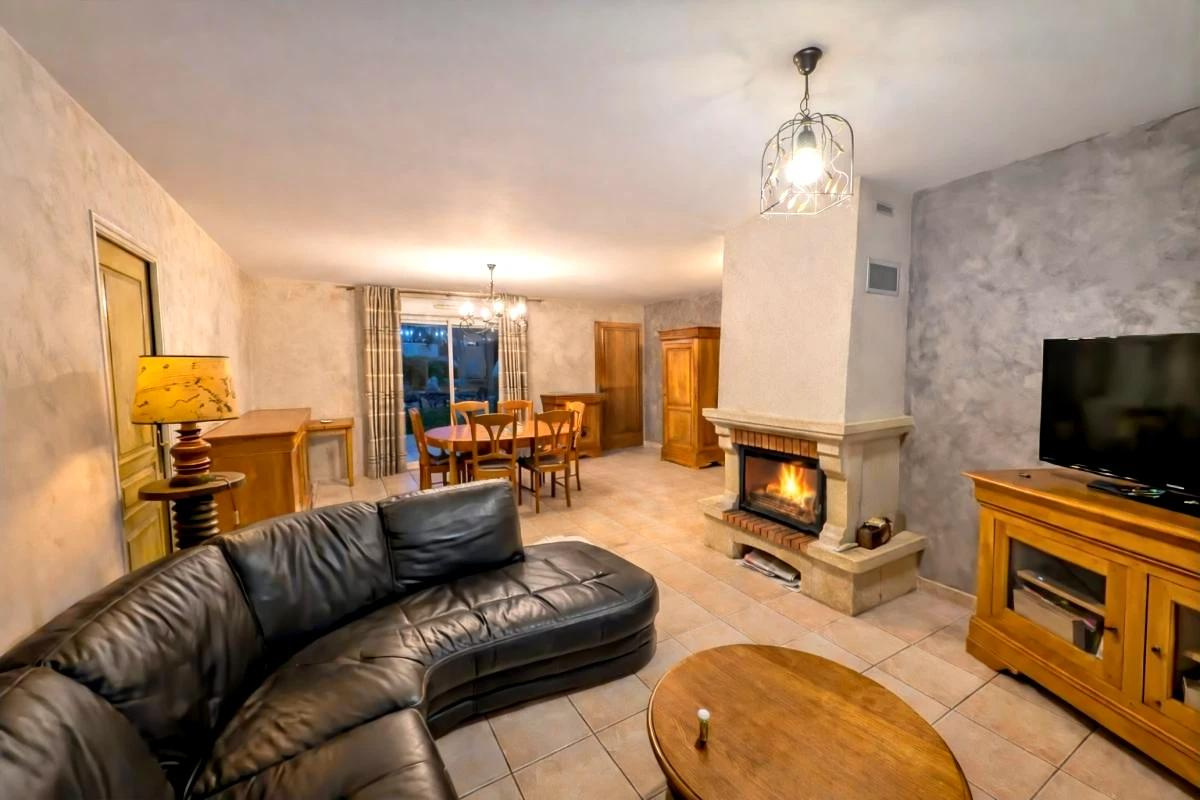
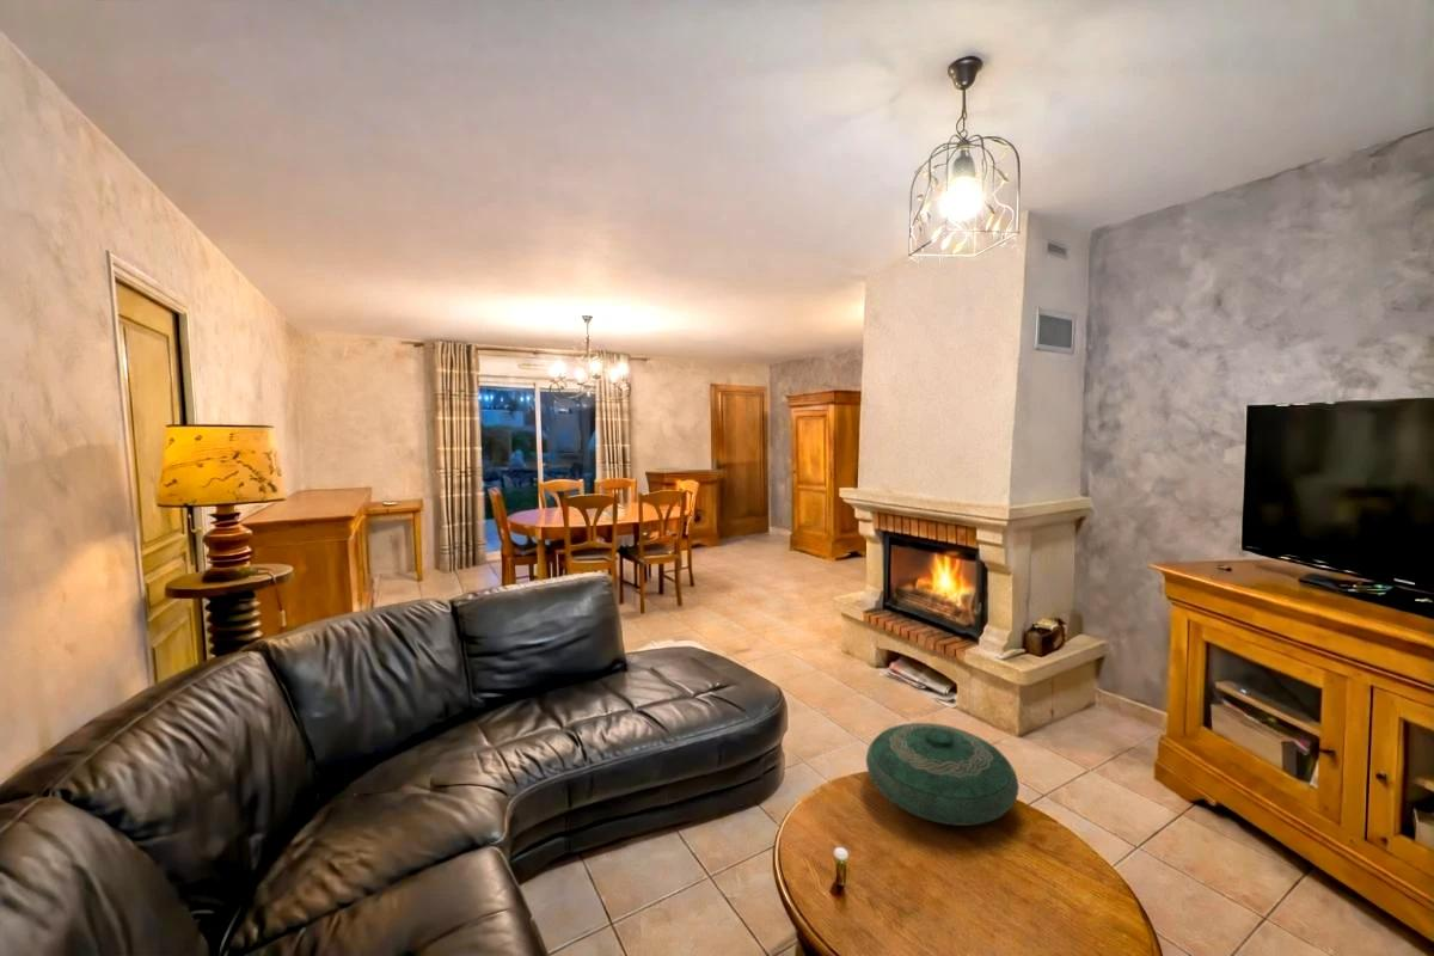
+ decorative bowl [865,722,1021,827]
